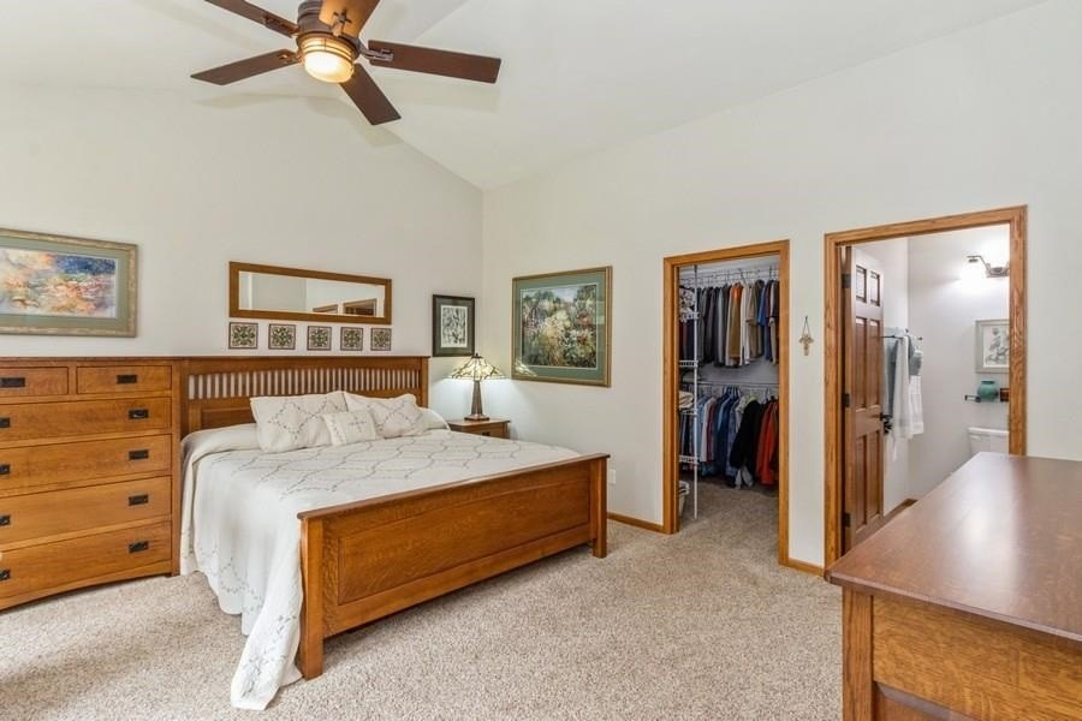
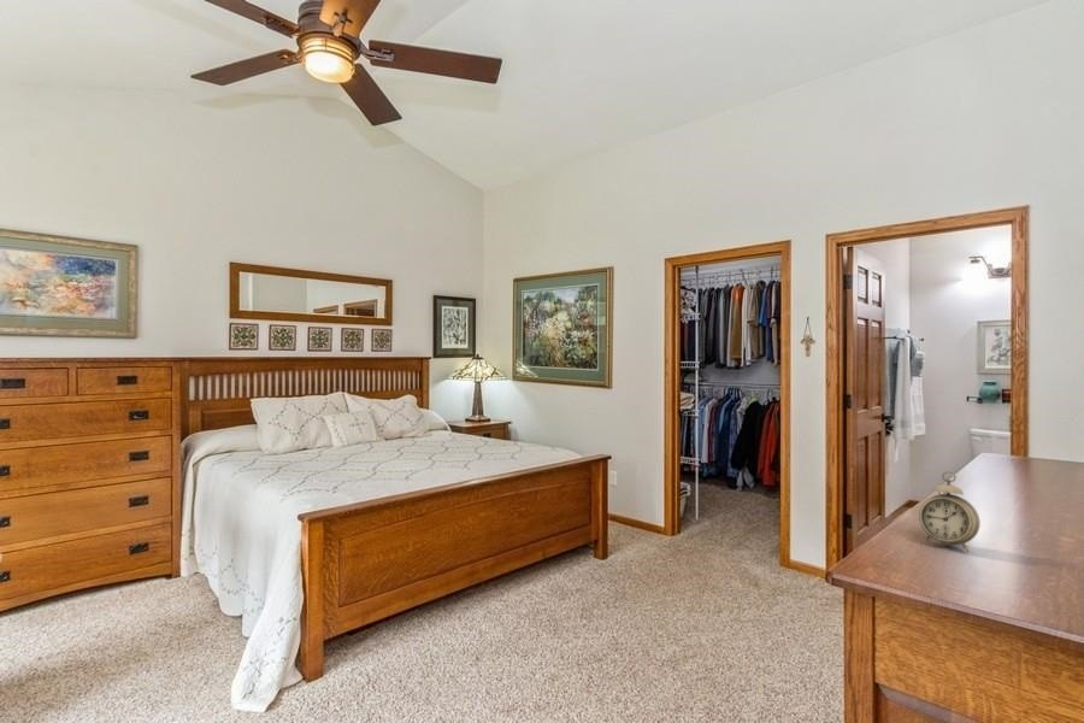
+ alarm clock [918,470,982,553]
